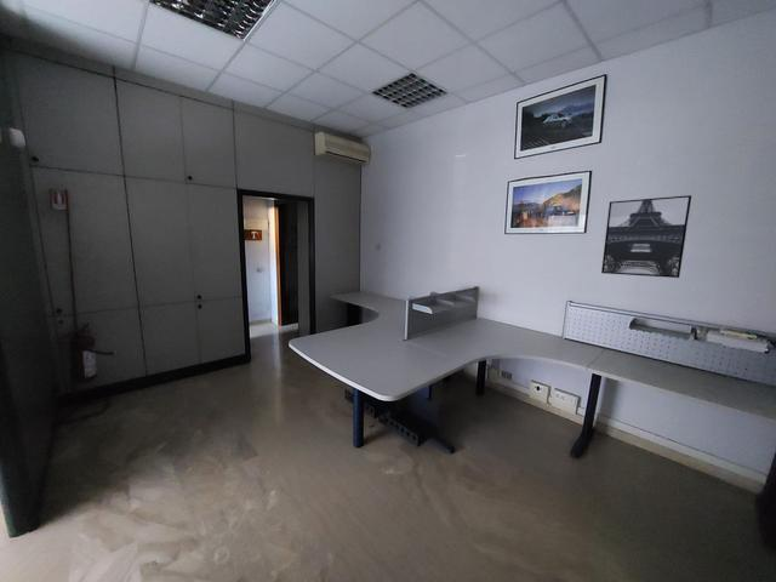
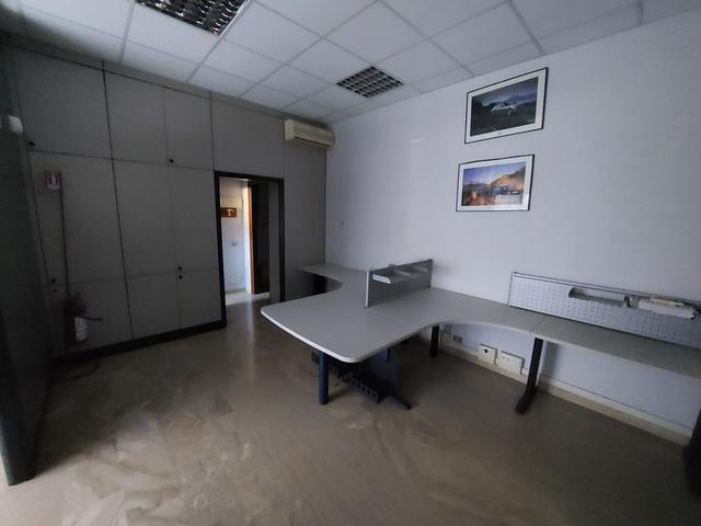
- wall art [600,194,692,279]
